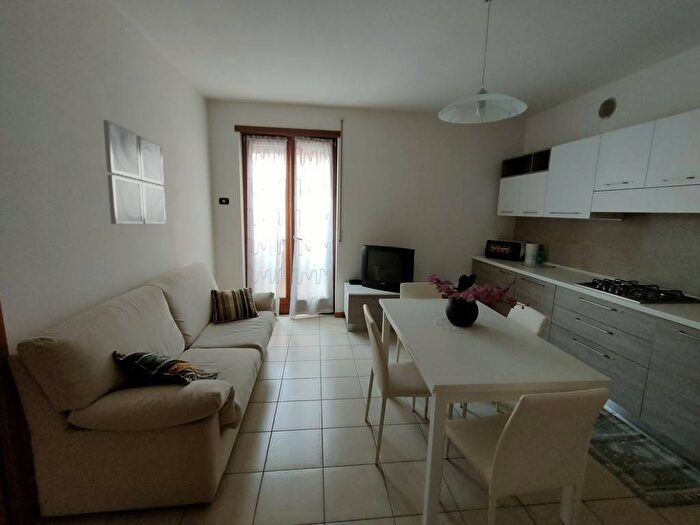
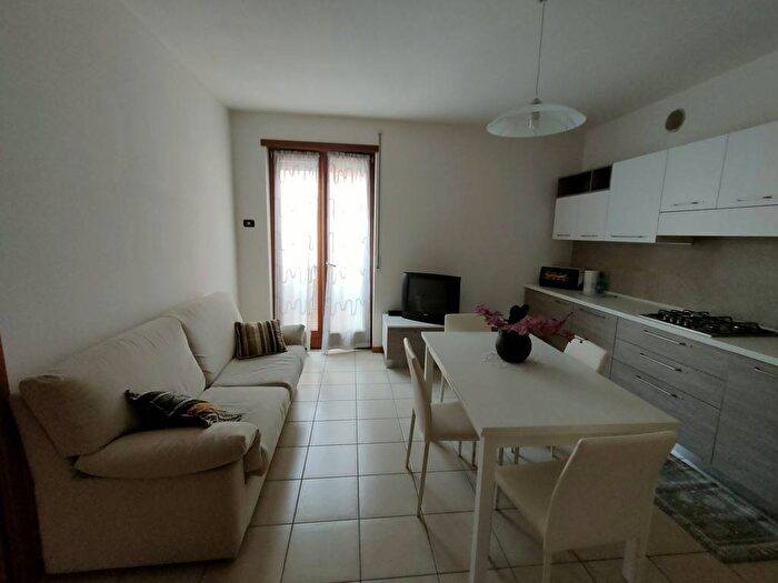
- wall art [102,119,167,225]
